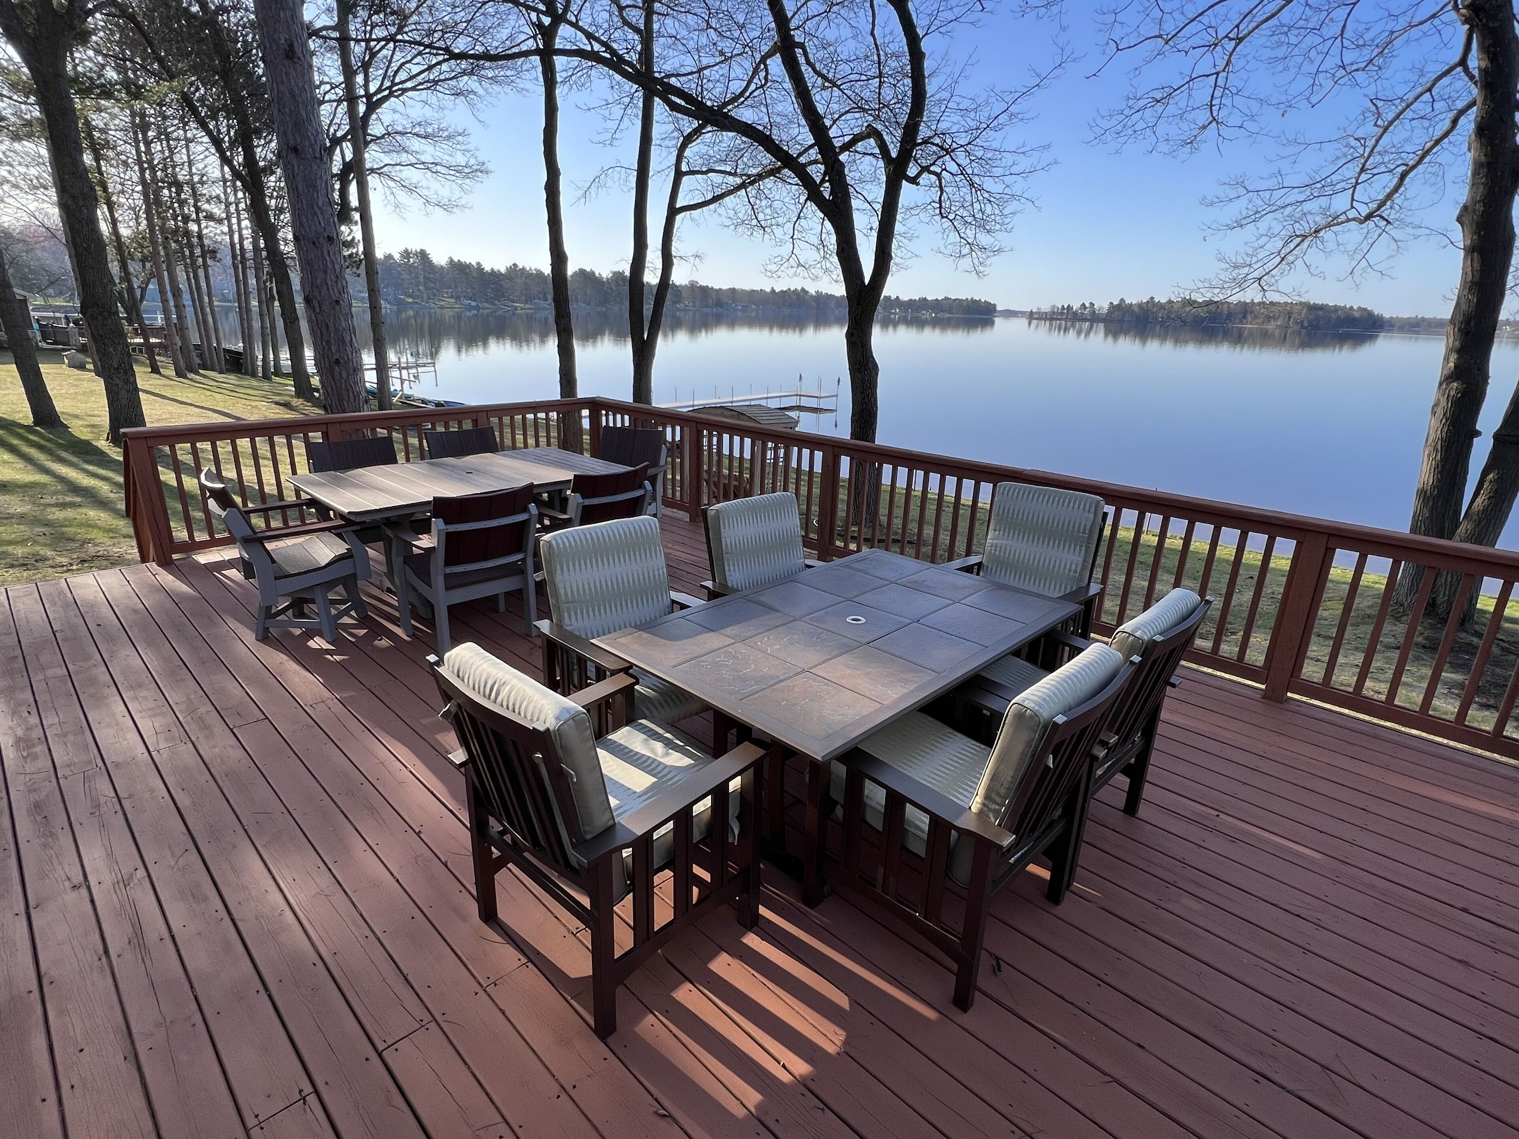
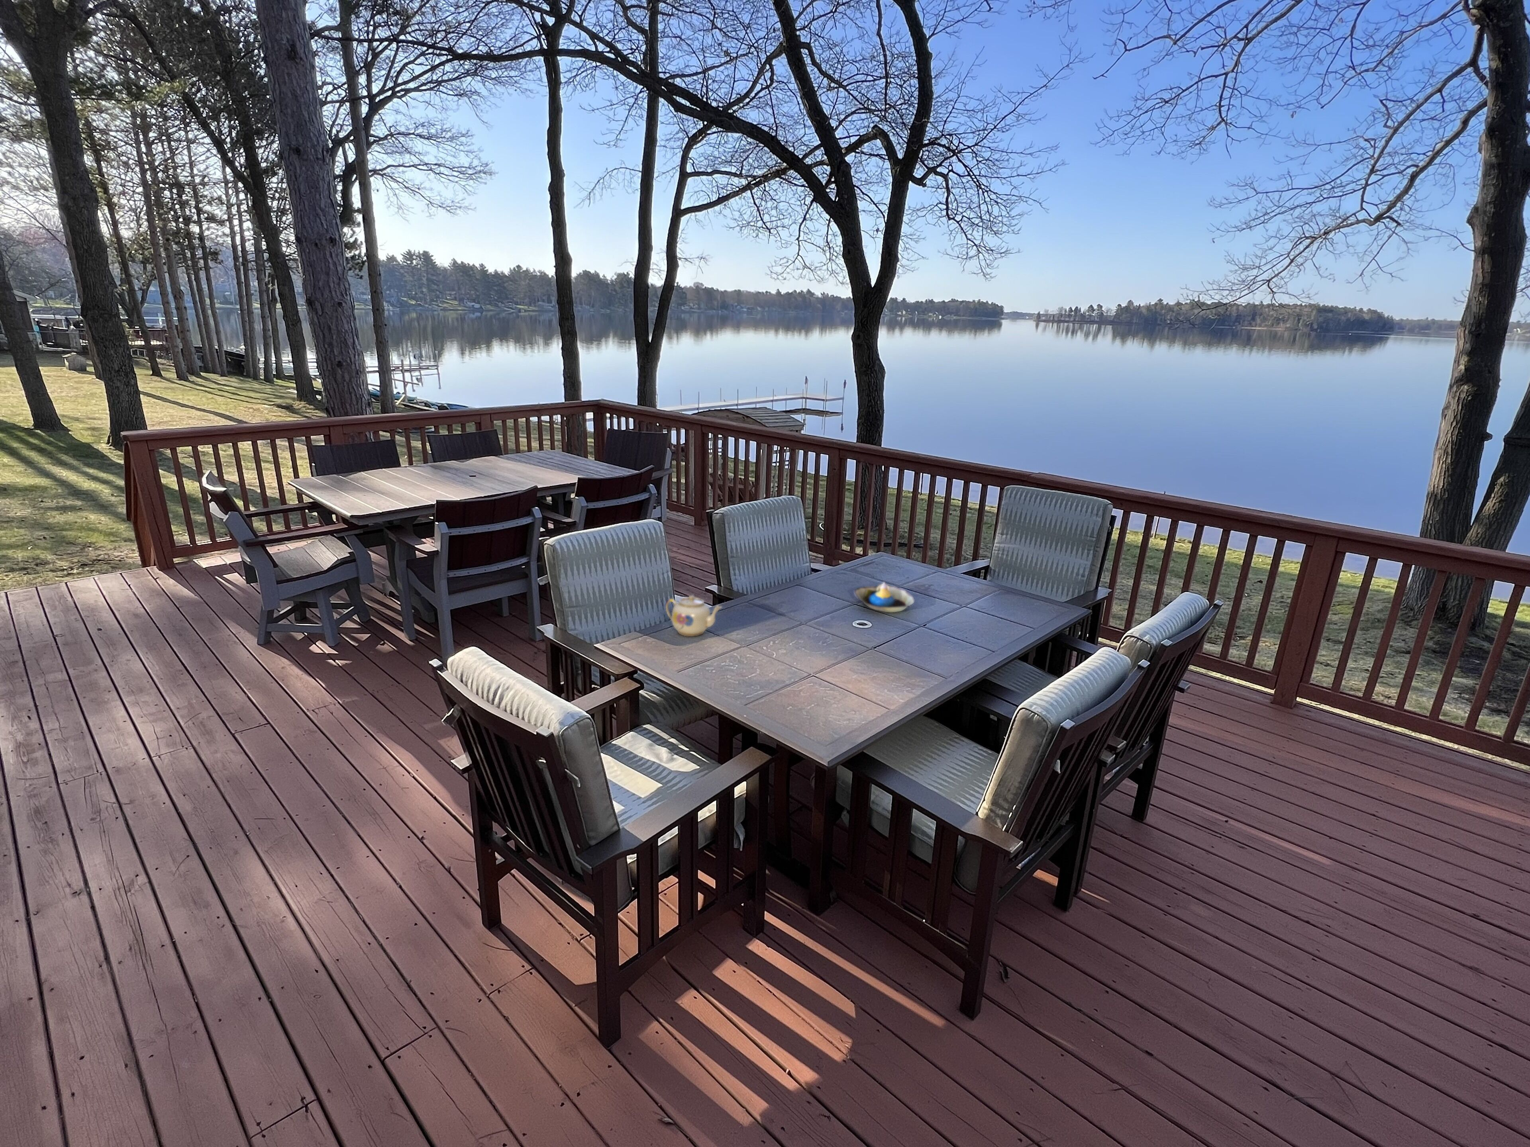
+ teapot [665,595,723,637]
+ decorative bowl [853,582,916,612]
